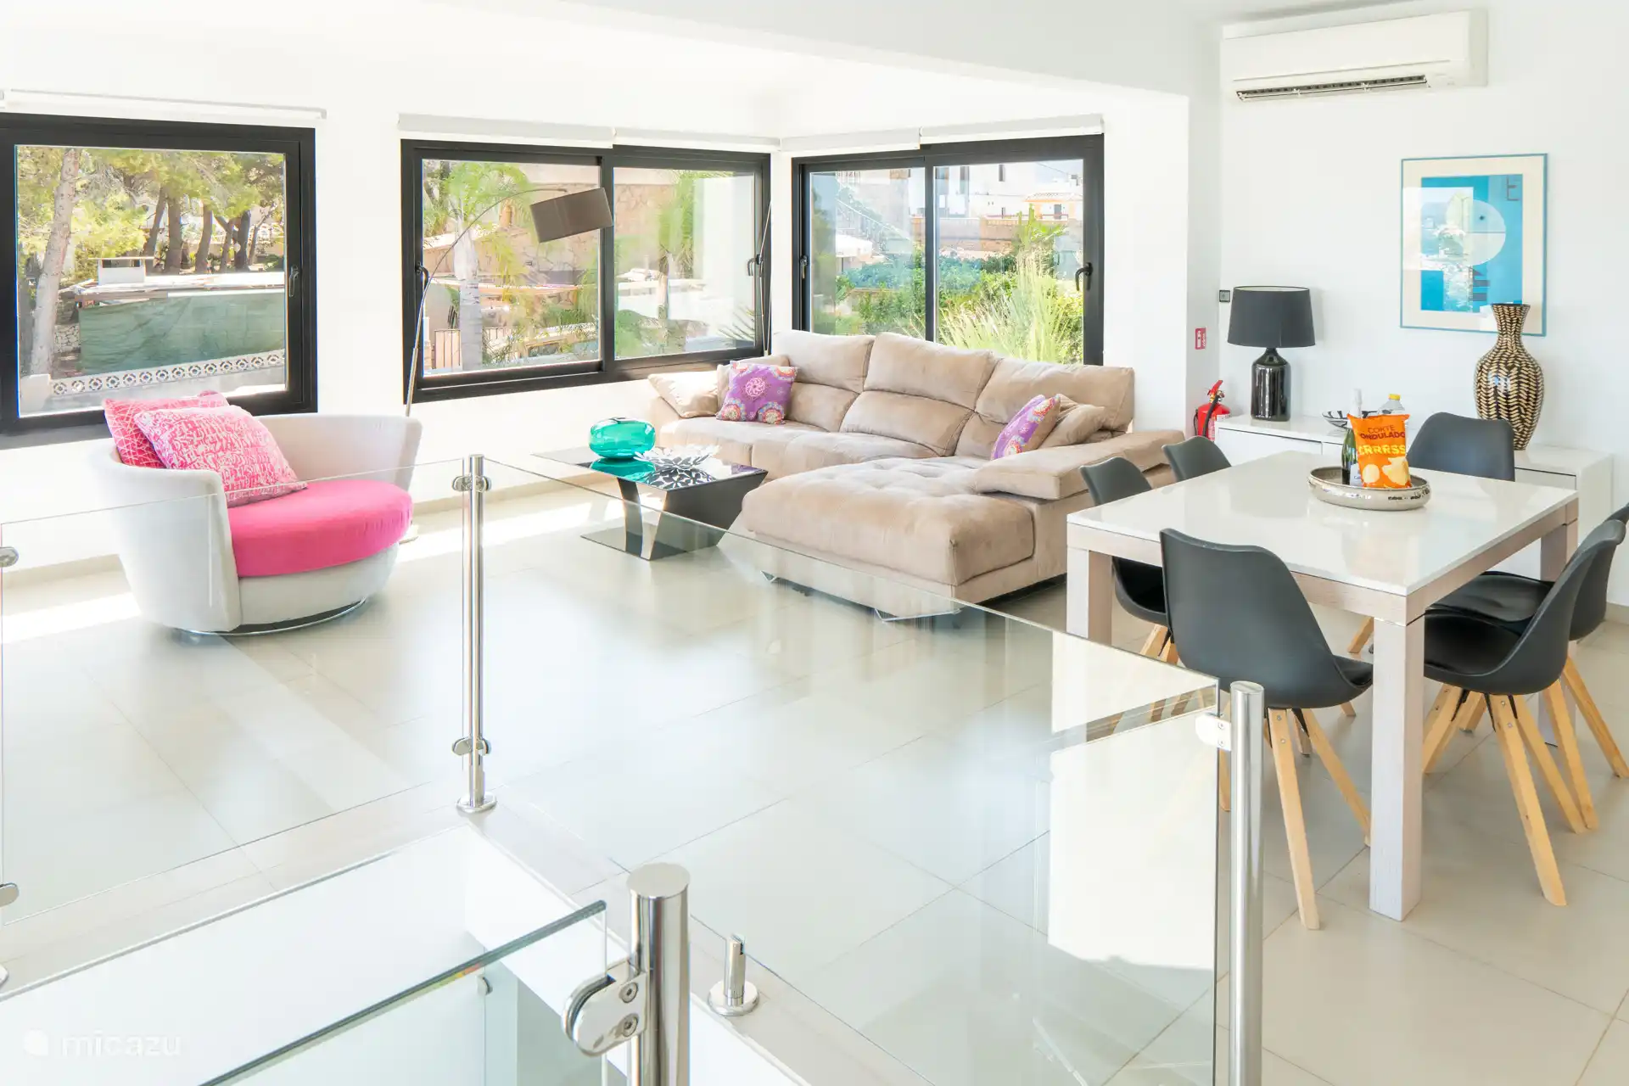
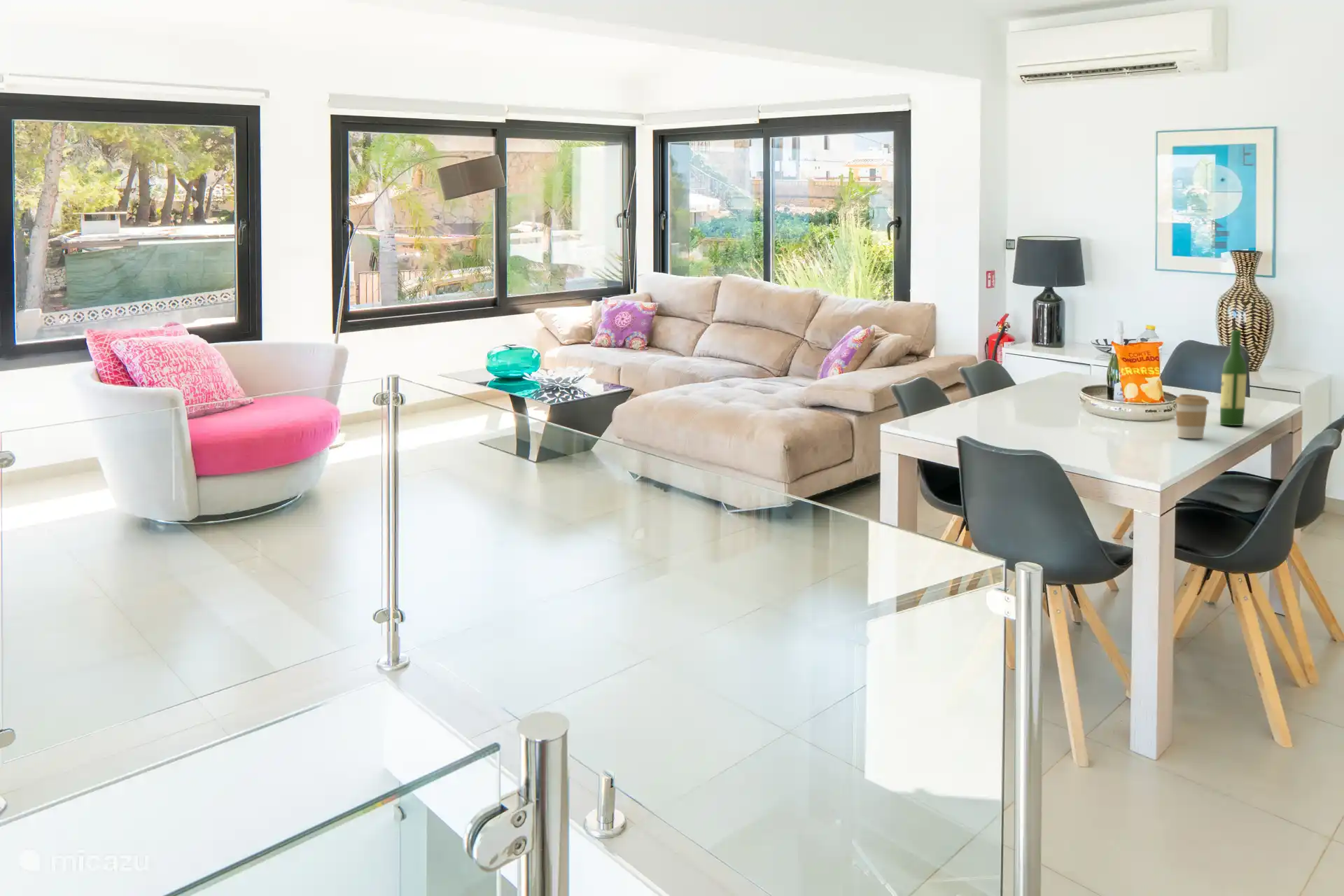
+ wine bottle [1219,330,1247,426]
+ coffee cup [1175,393,1210,439]
